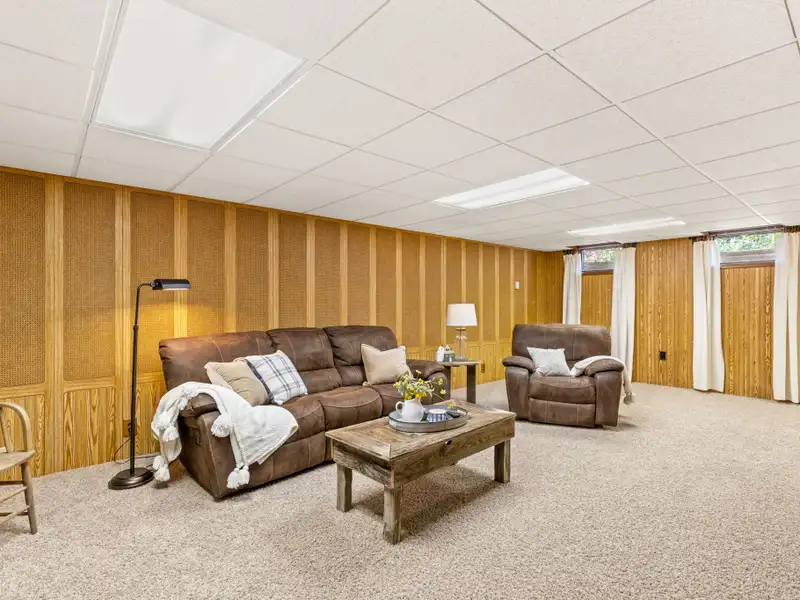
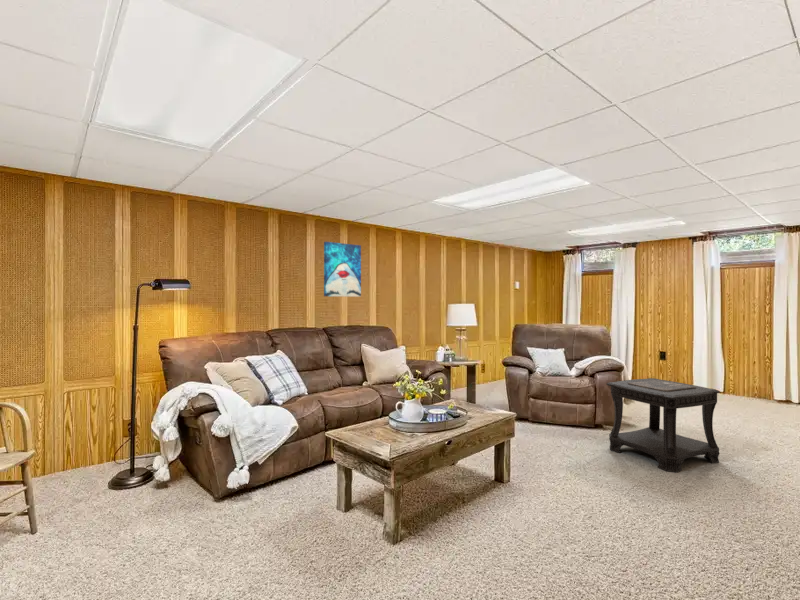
+ side table [606,377,720,474]
+ wall art [323,241,362,298]
